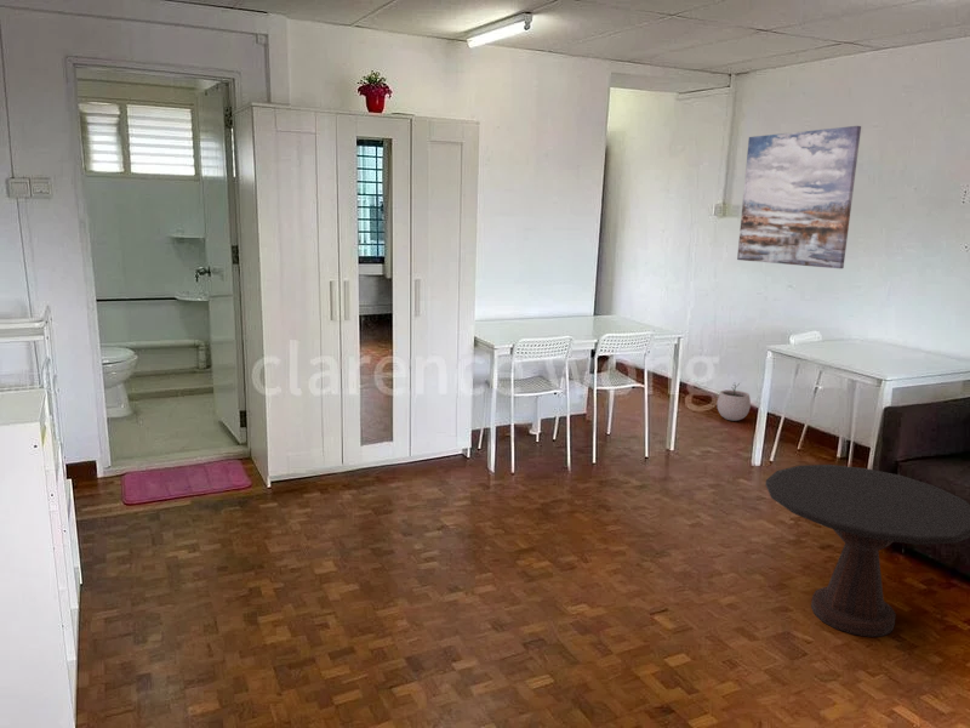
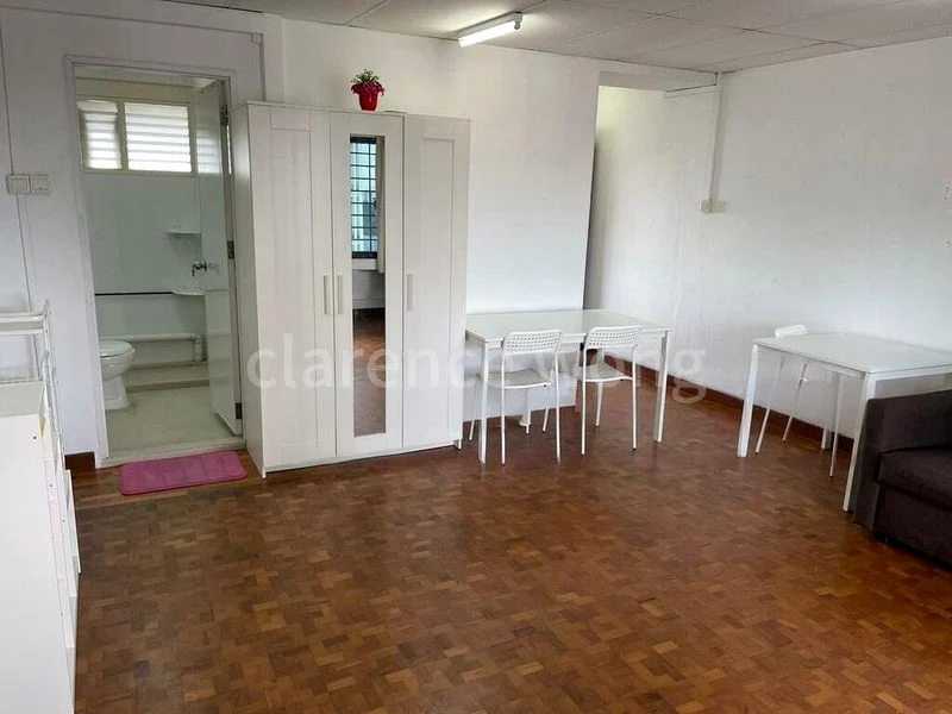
- wall art [736,125,862,269]
- plant pot [715,382,752,422]
- side table [764,463,970,638]
